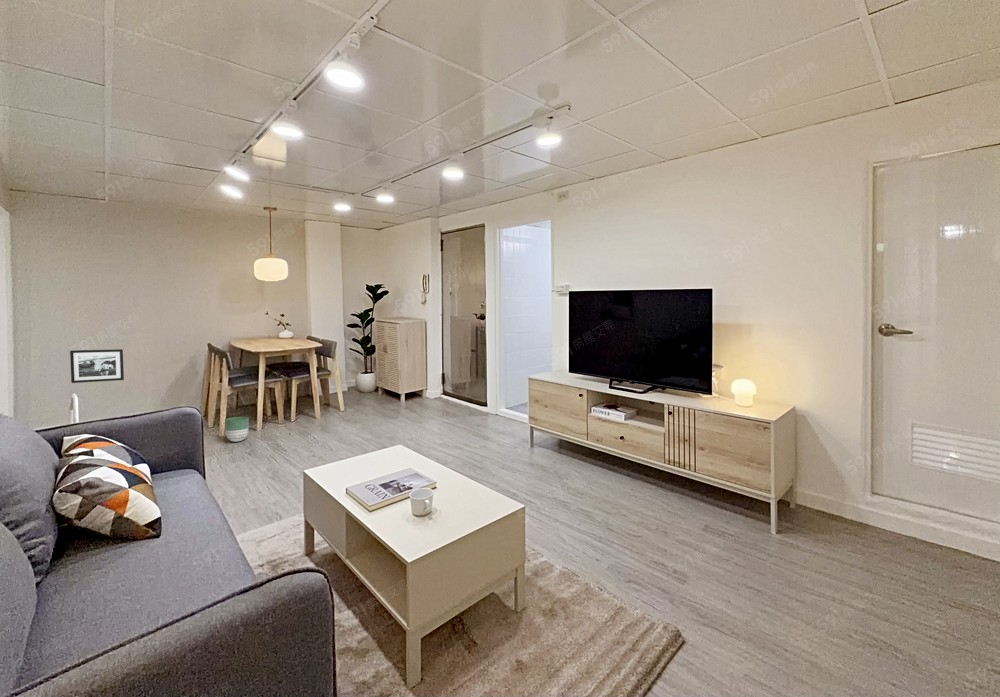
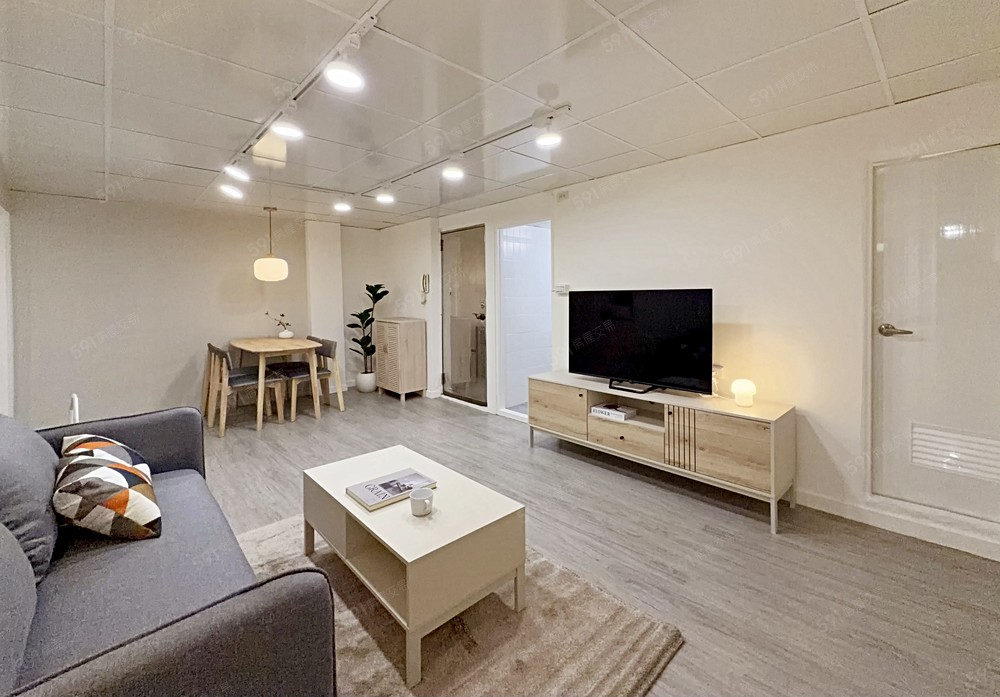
- picture frame [69,348,125,384]
- planter [224,416,250,443]
